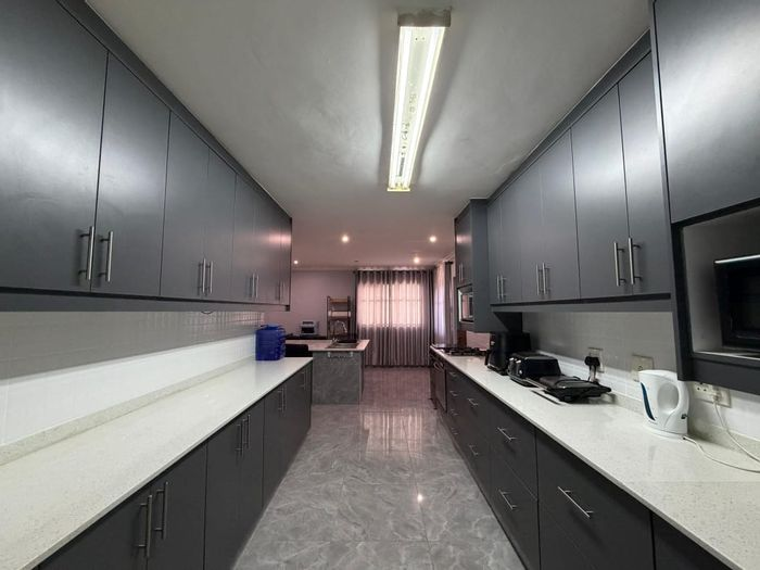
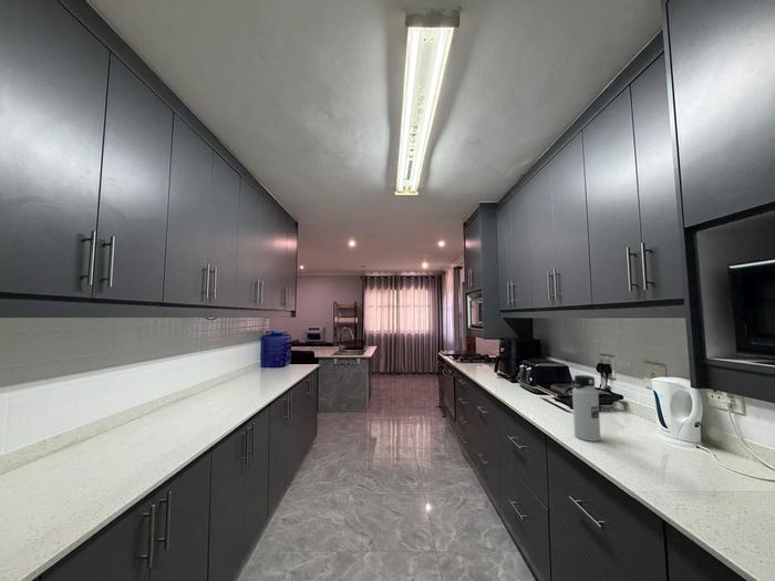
+ water bottle [571,374,601,443]
